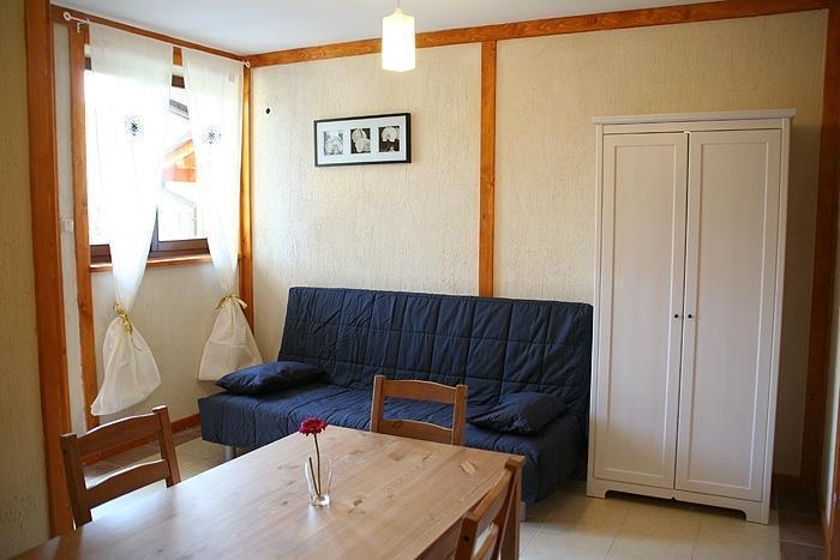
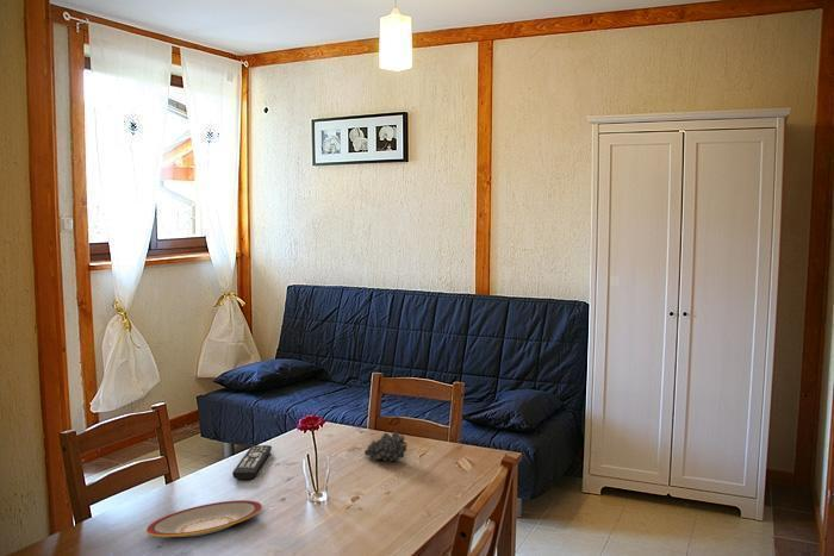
+ fruit [363,431,409,462]
+ plate [145,499,263,538]
+ remote control [231,444,273,481]
